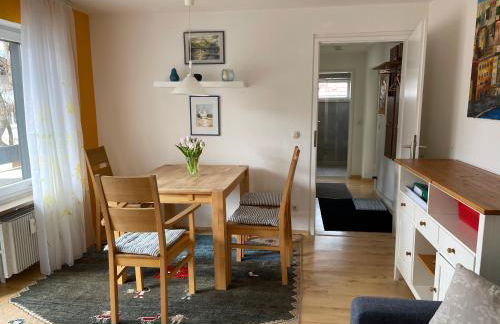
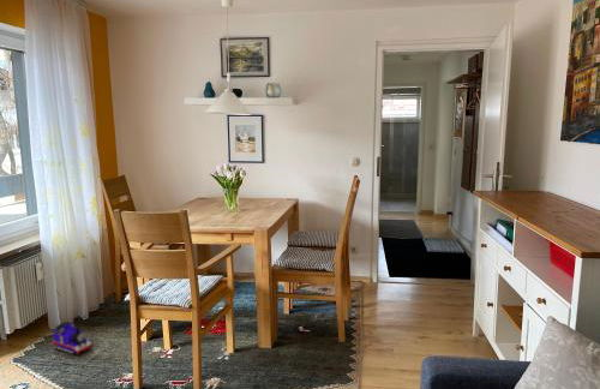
+ toy train [52,321,94,355]
